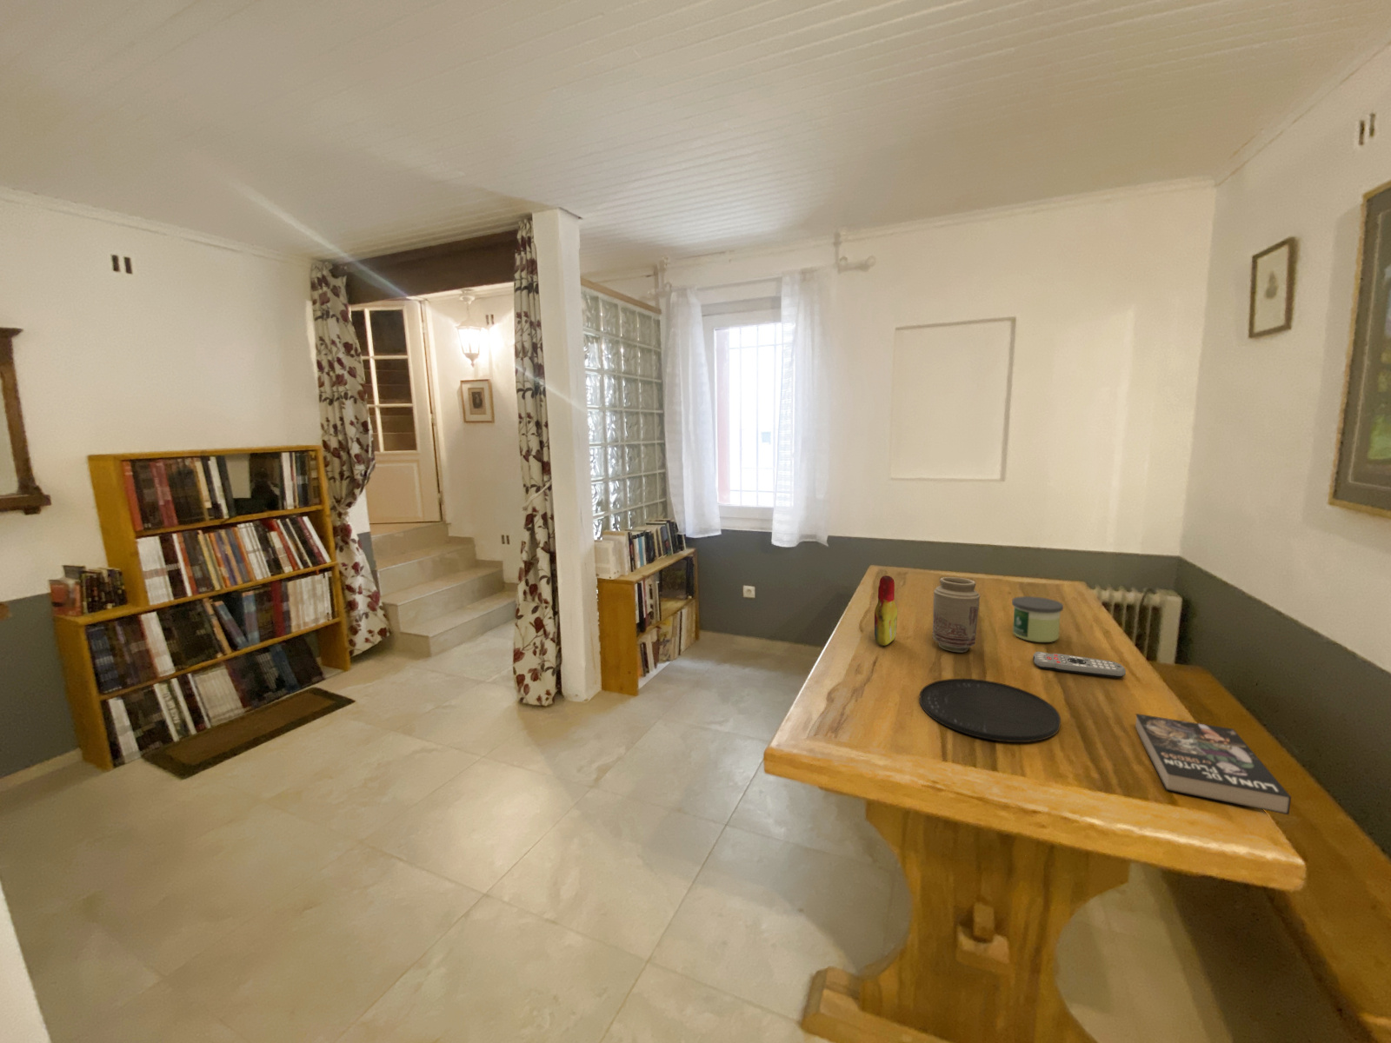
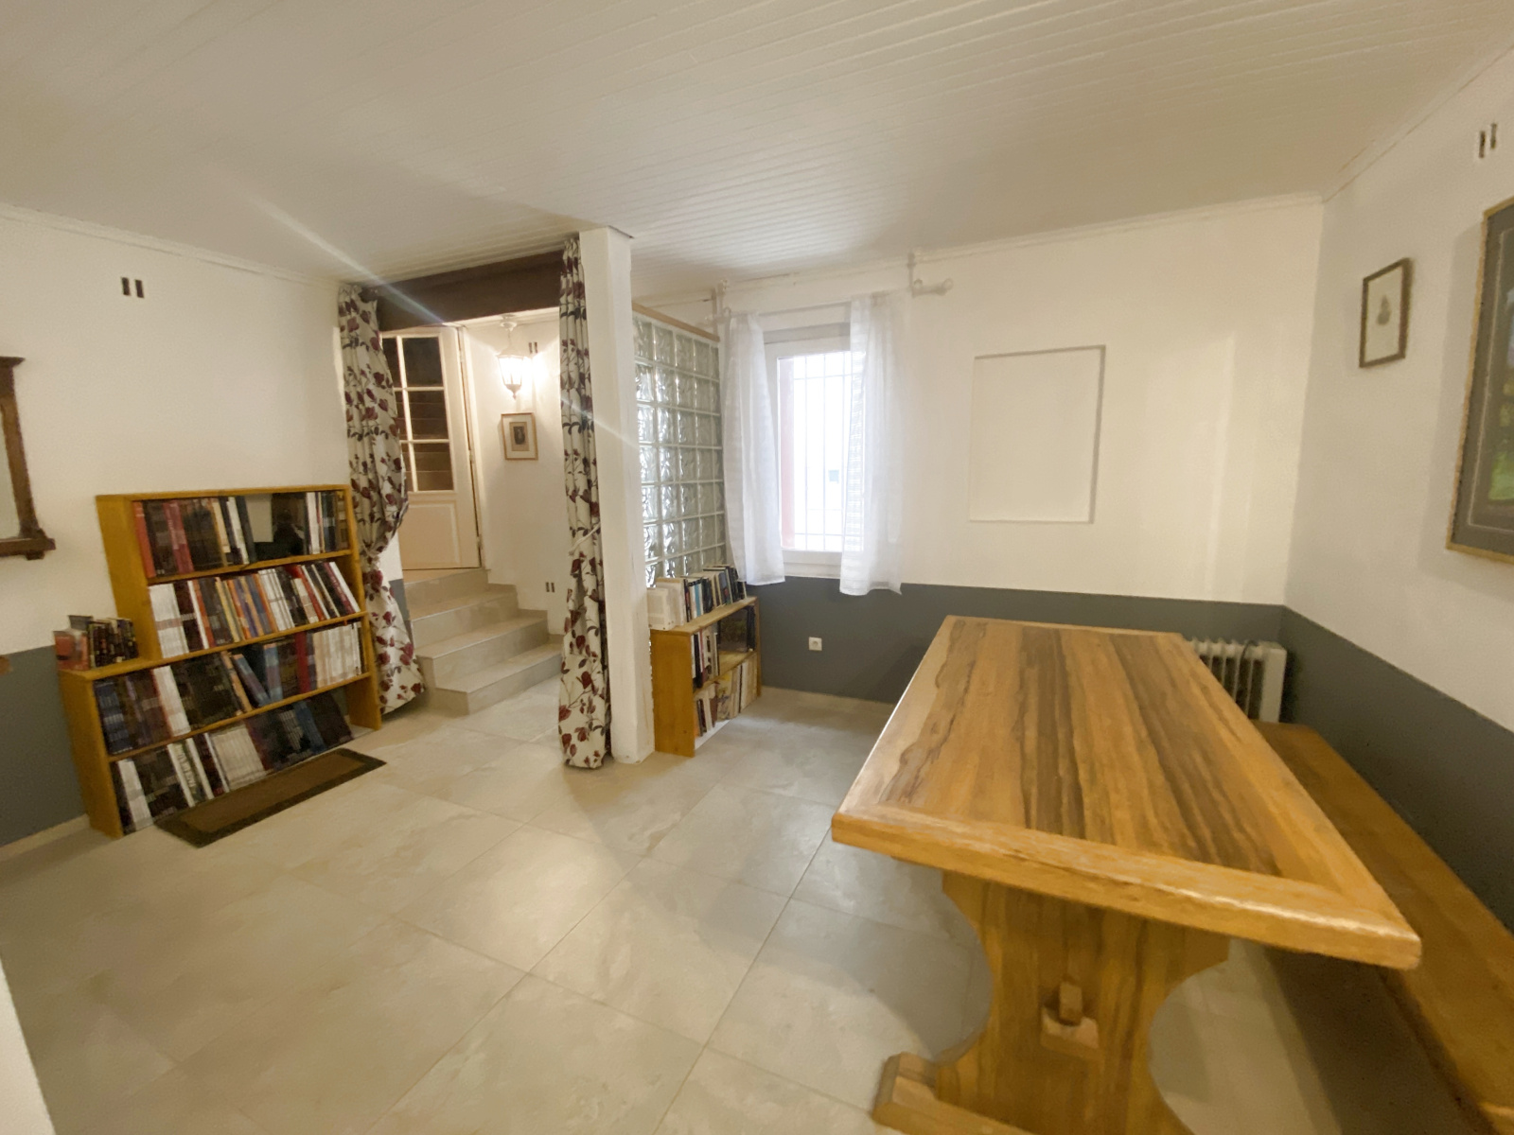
- bottle [874,574,898,646]
- candle [1011,595,1065,643]
- book [1135,713,1292,815]
- remote control [1033,651,1127,679]
- vase [931,576,980,653]
- plate [919,678,1061,743]
